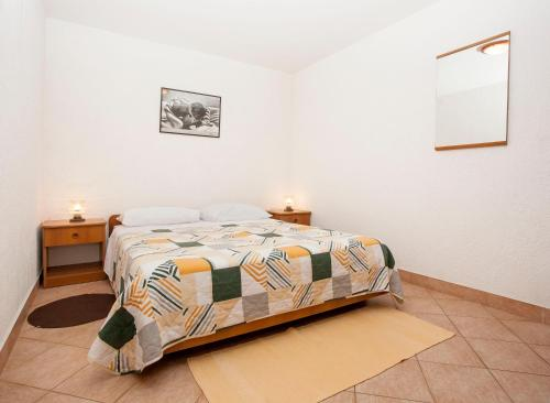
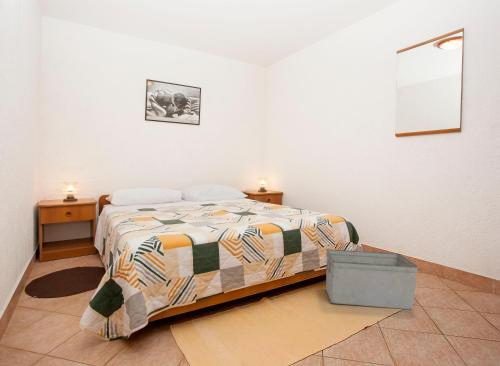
+ storage bin [325,248,419,310]
